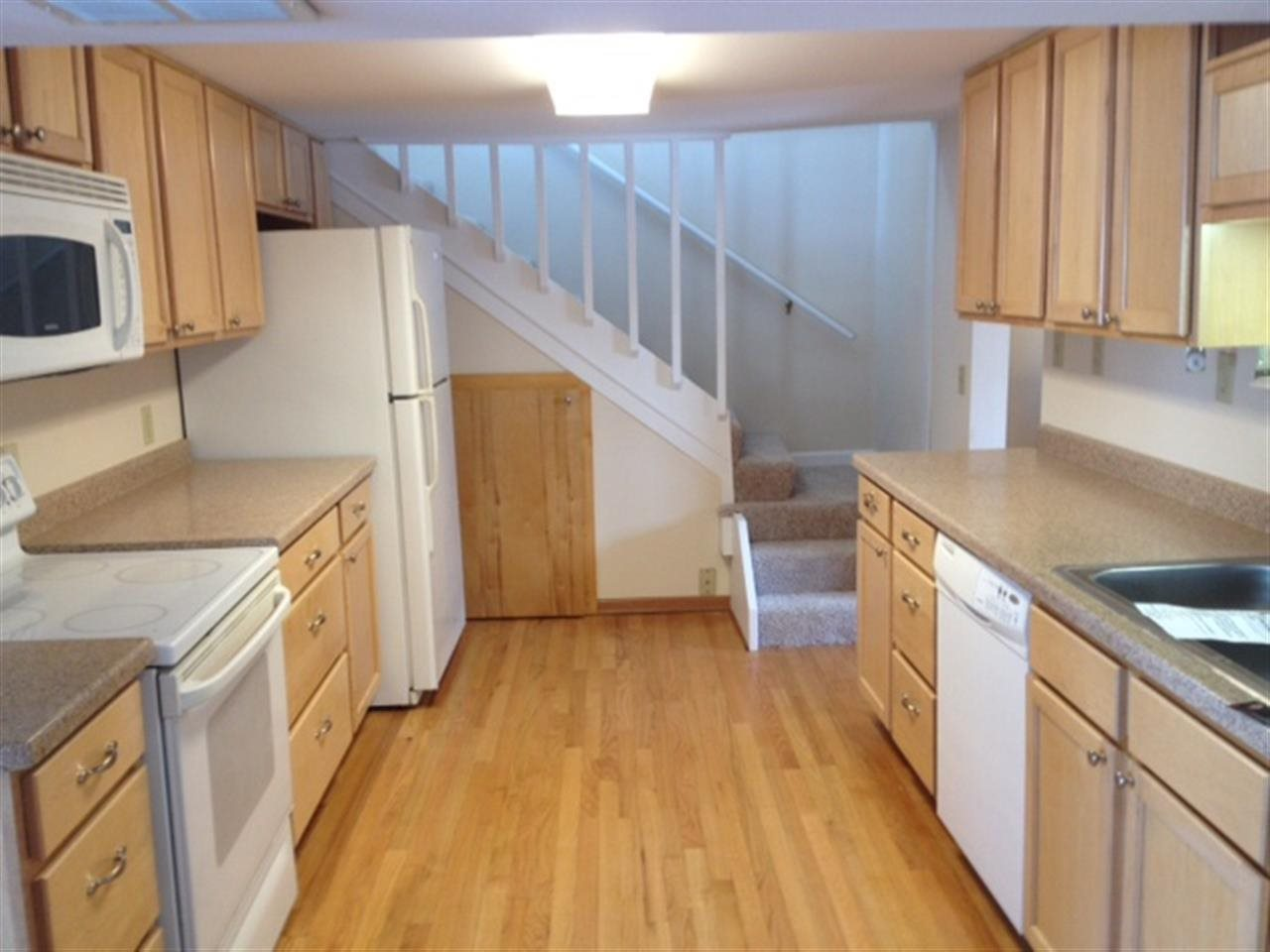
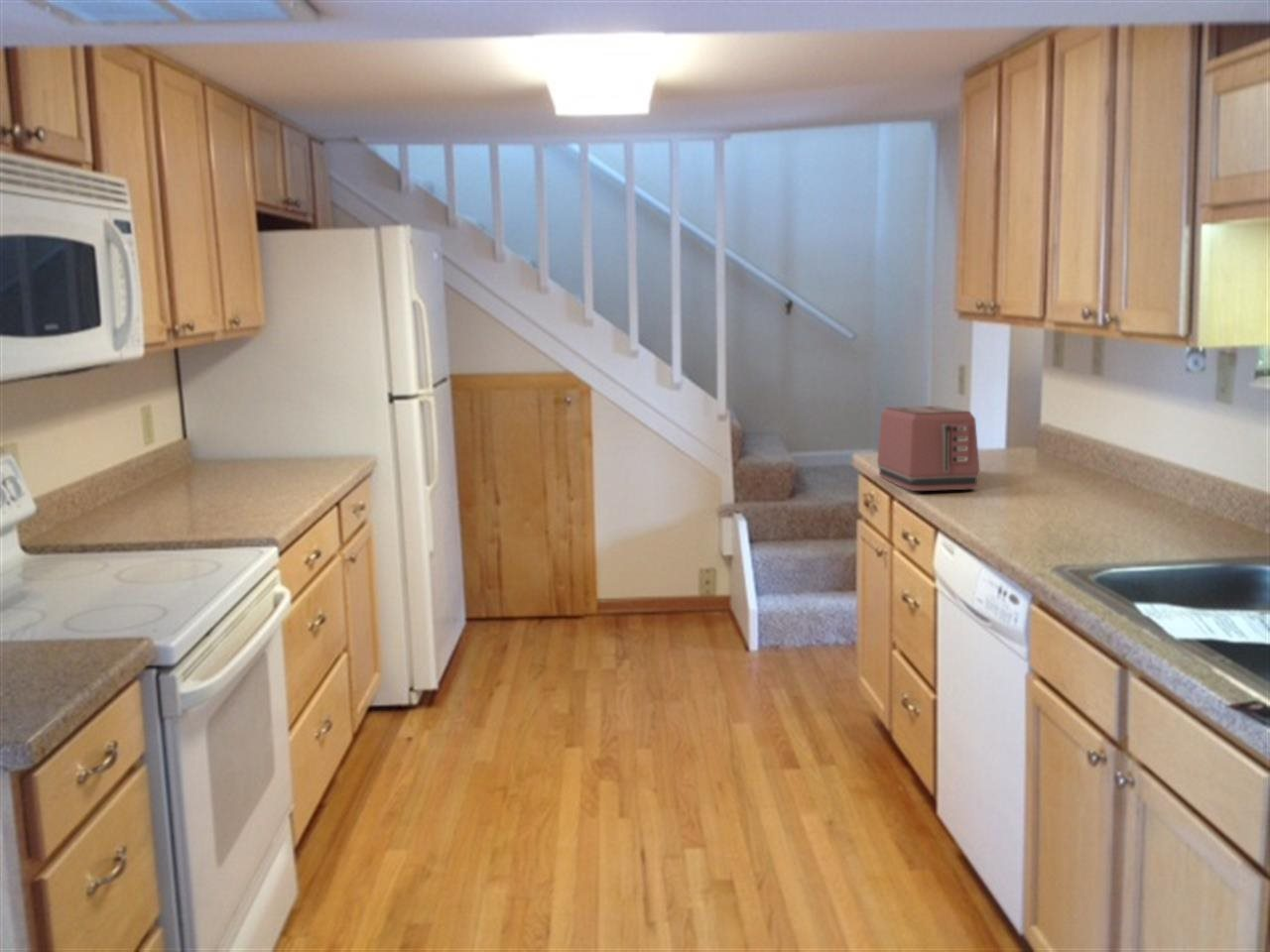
+ toaster [876,405,981,492]
